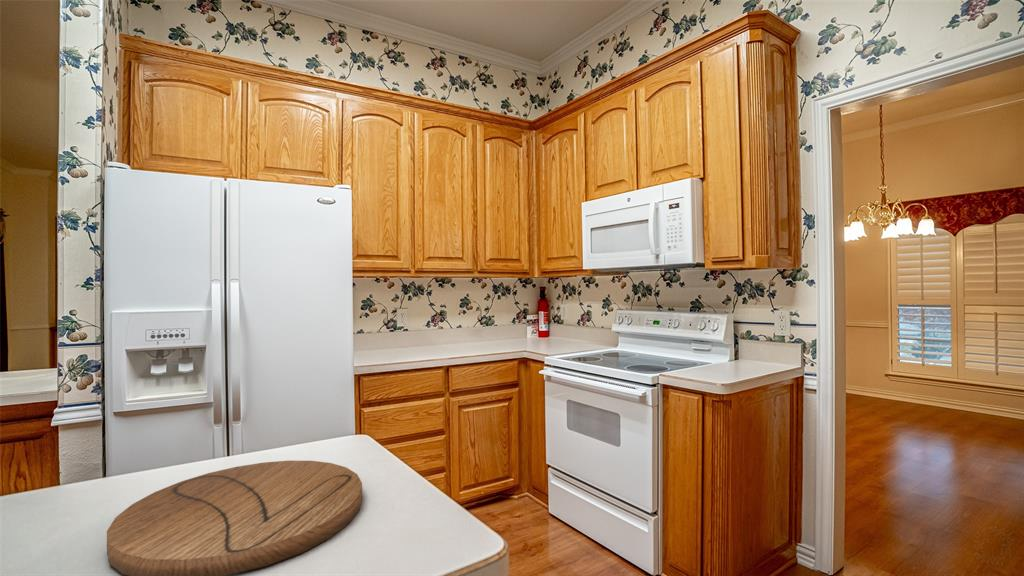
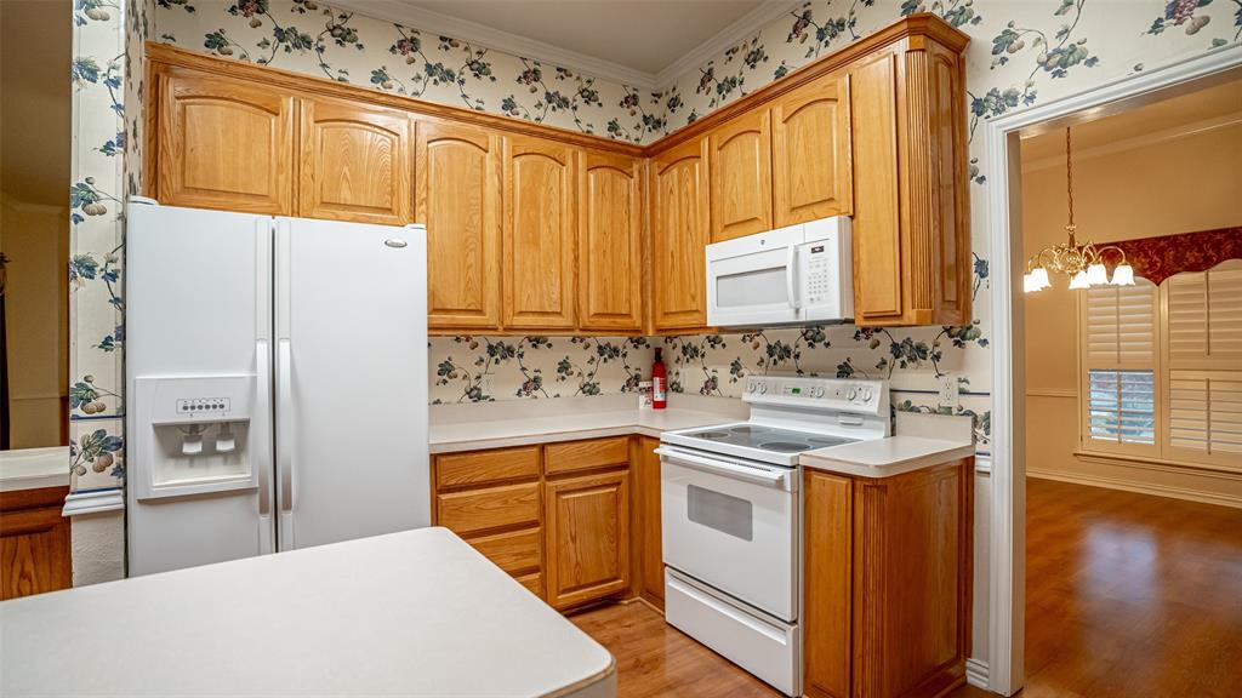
- cutting board [106,460,363,576]
